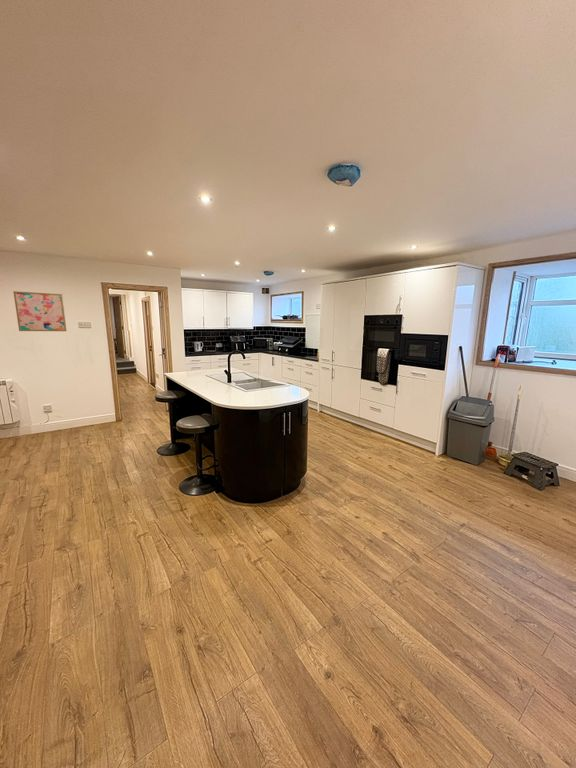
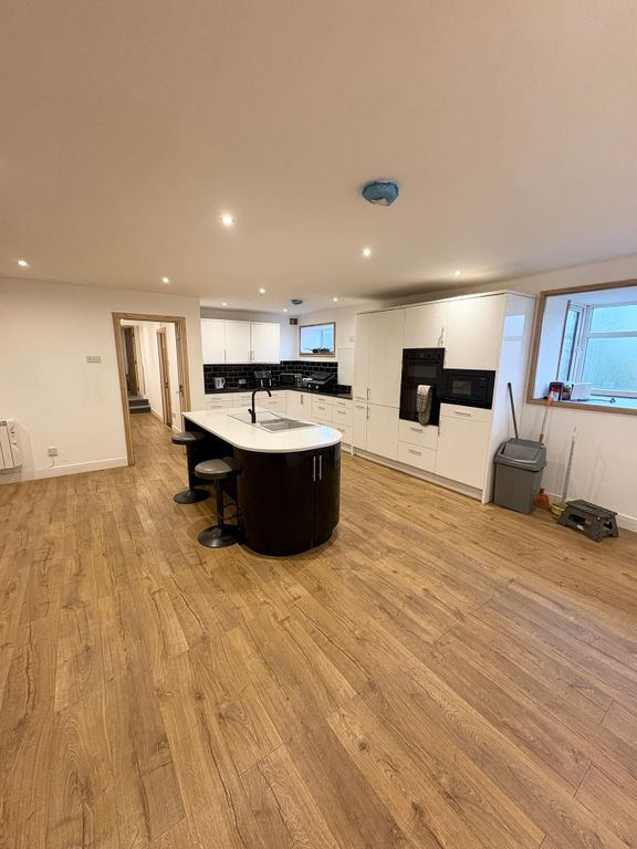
- wall art [13,290,67,332]
